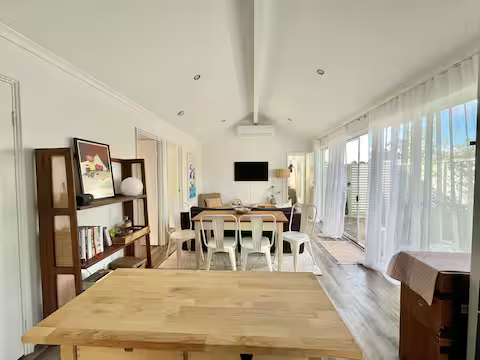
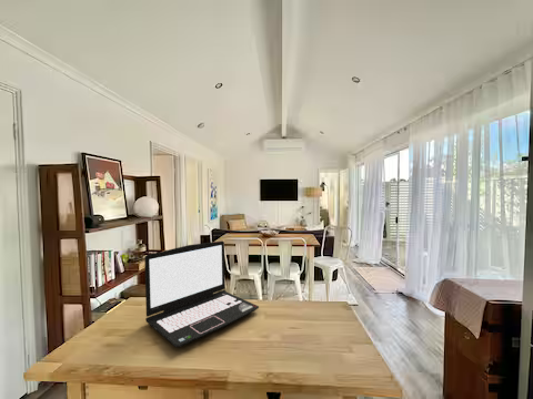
+ laptop [143,241,260,348]
